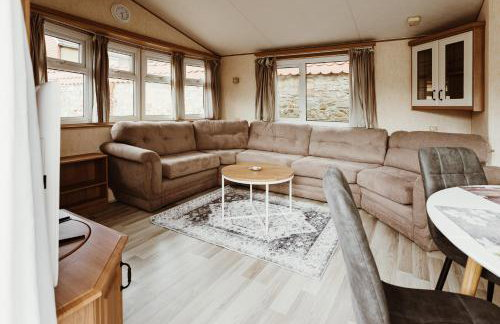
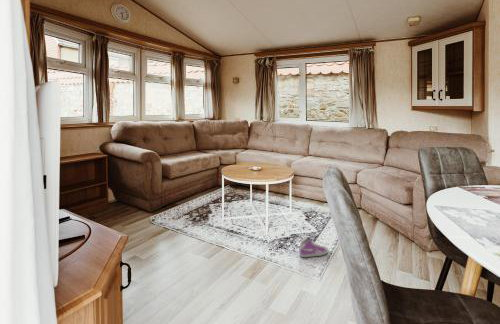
+ sneaker [299,236,329,258]
